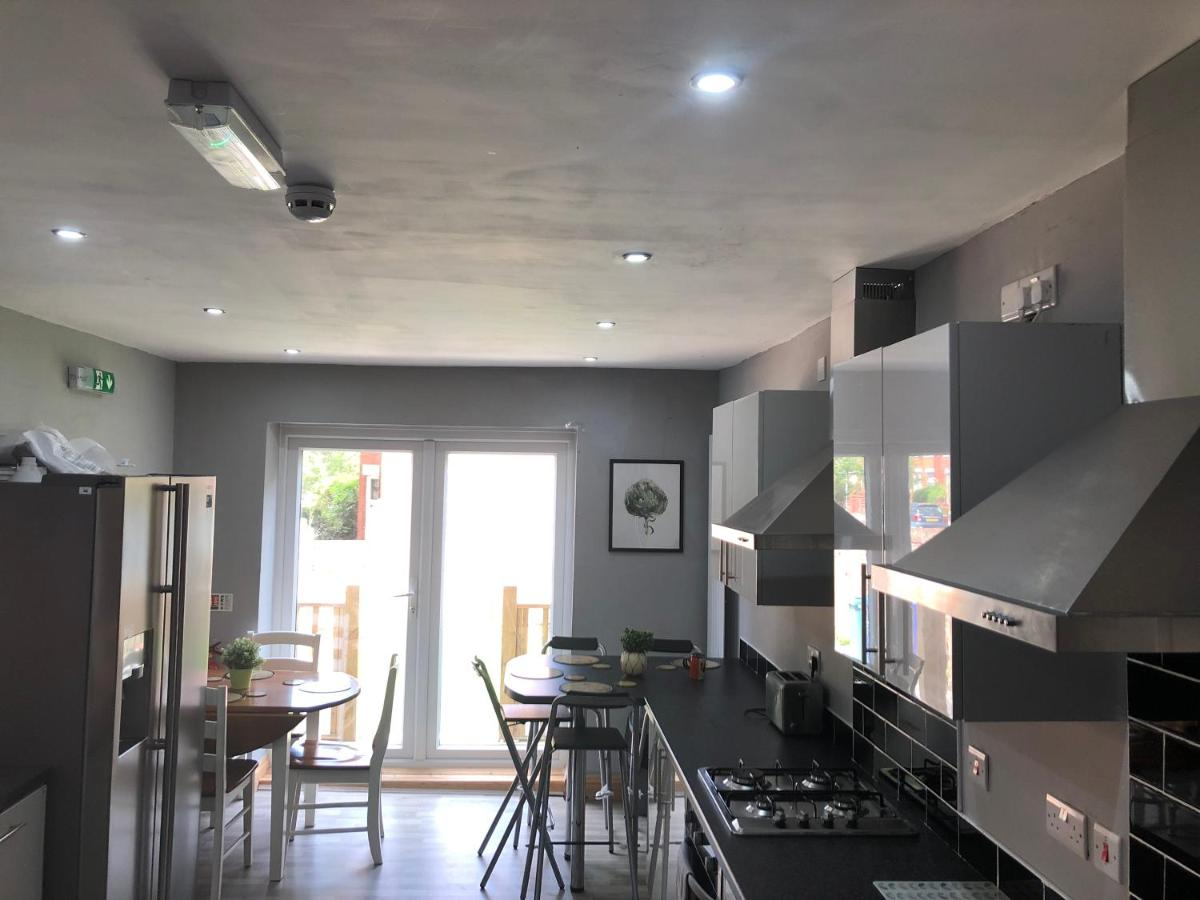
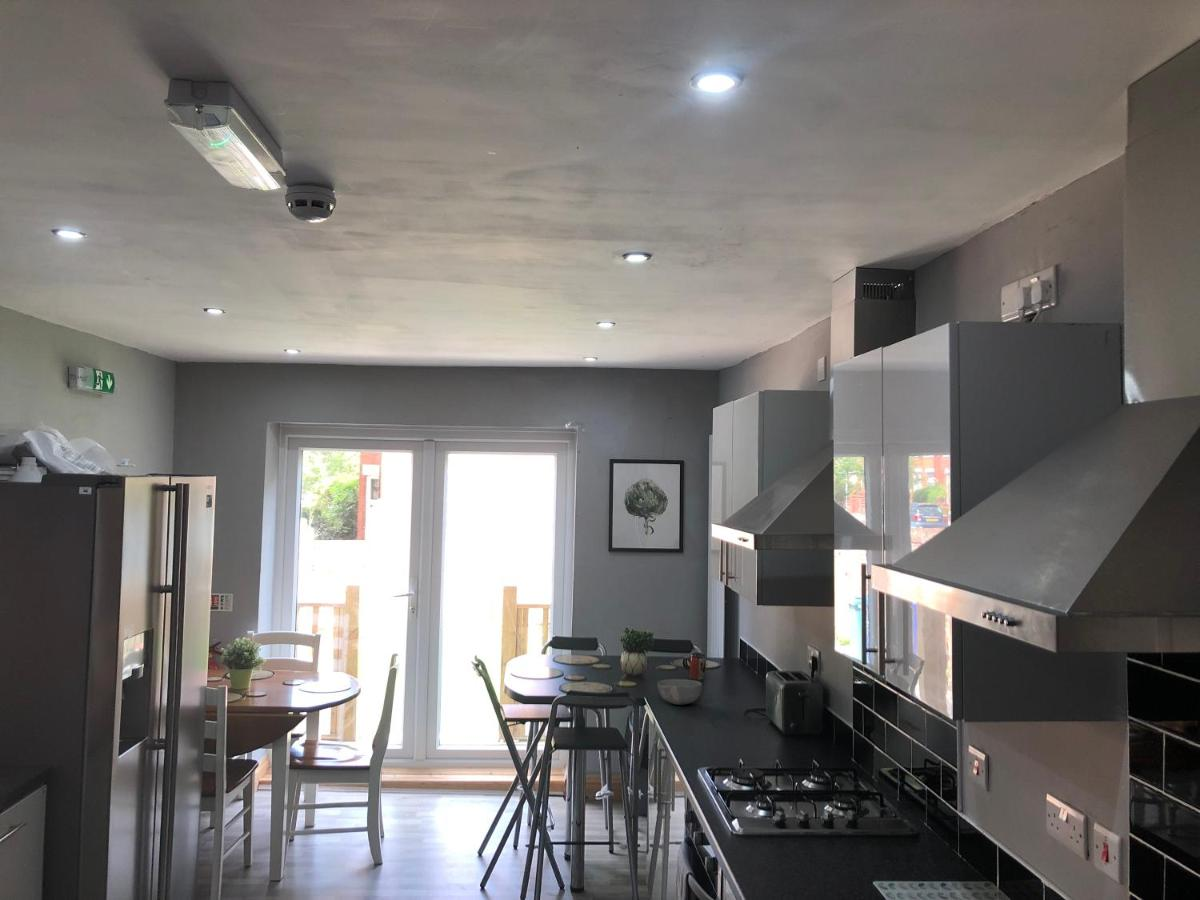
+ bowl [657,678,703,706]
